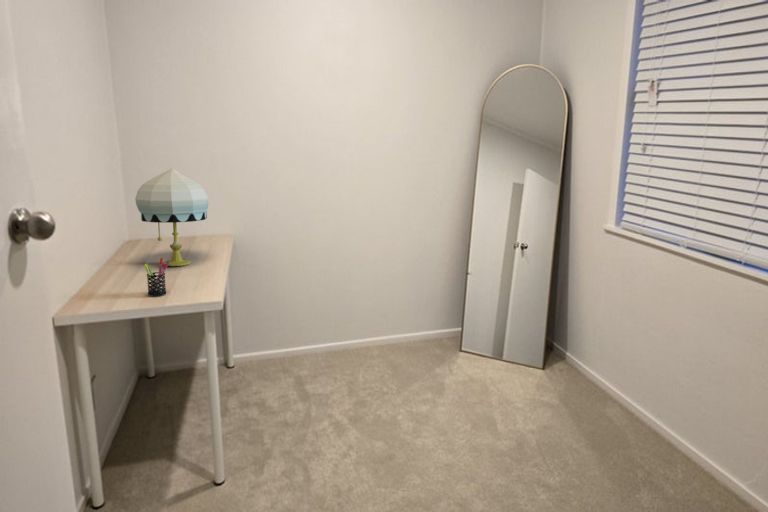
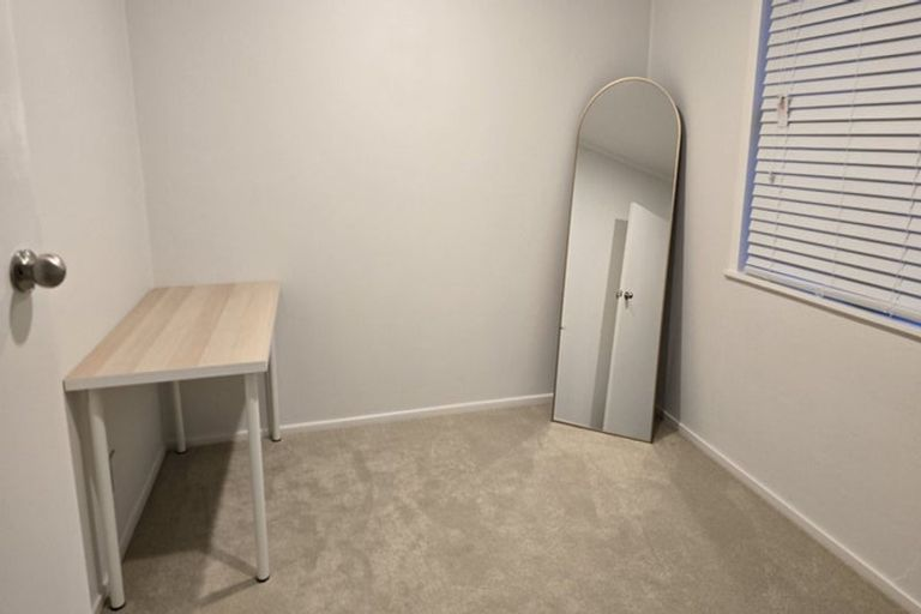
- pen holder [144,257,169,297]
- table lamp [134,167,210,267]
